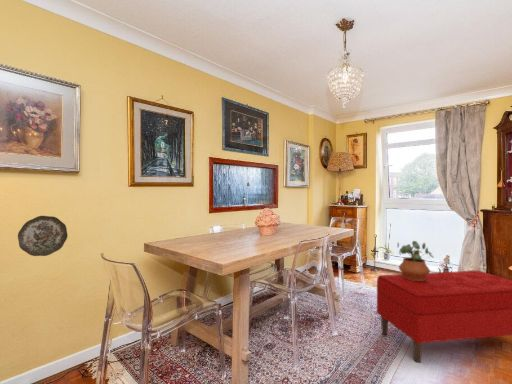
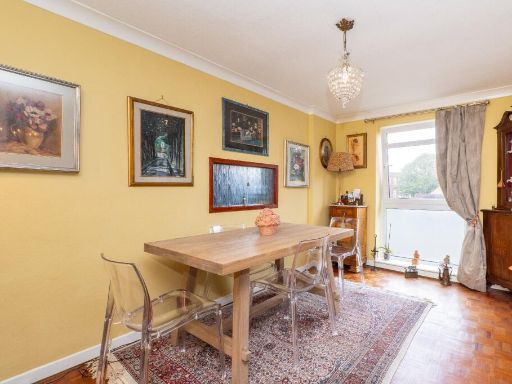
- decorative plate [17,215,69,257]
- bench [376,270,512,364]
- potted plant [396,240,435,281]
